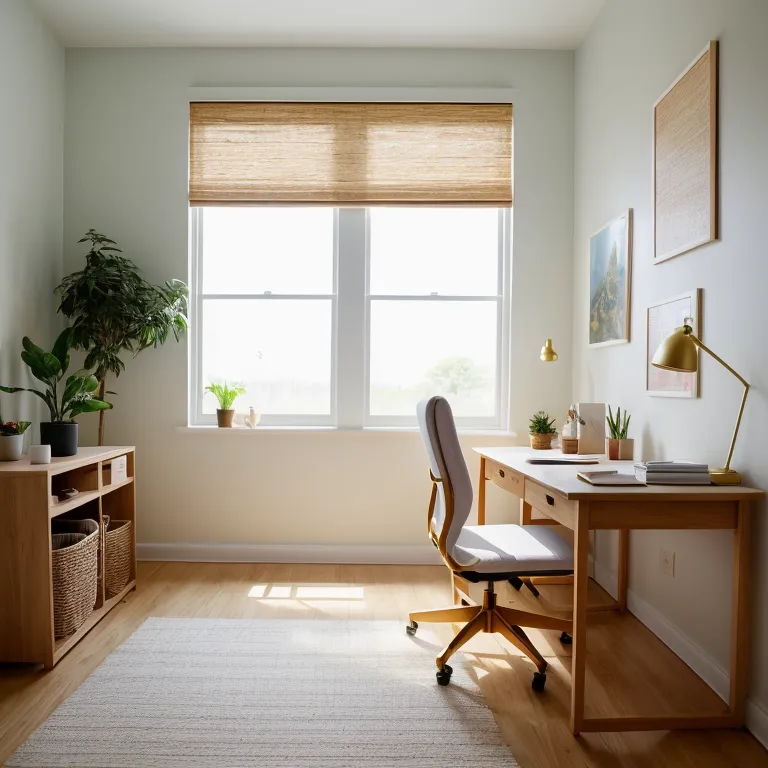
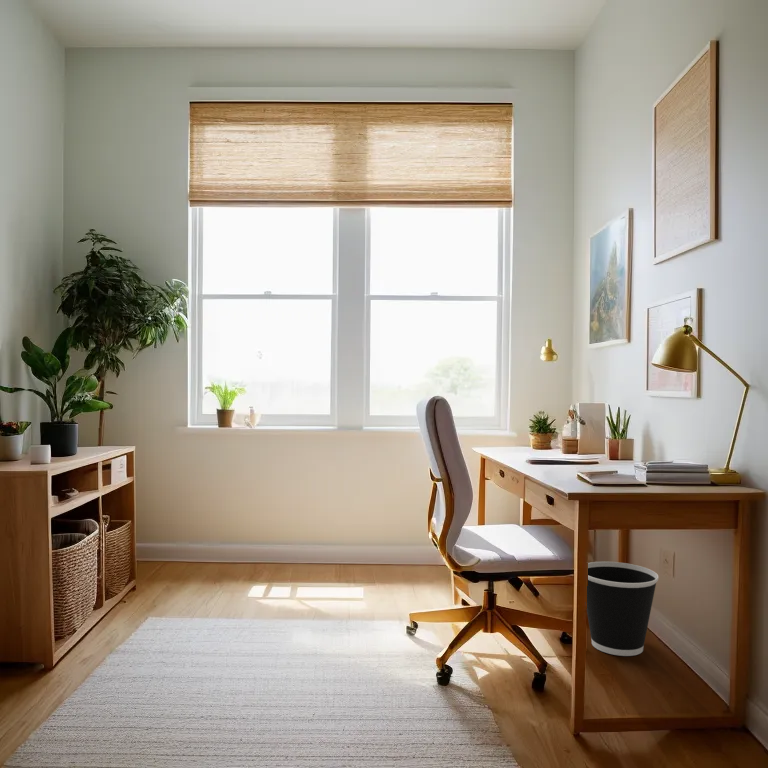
+ wastebasket [586,561,660,657]
